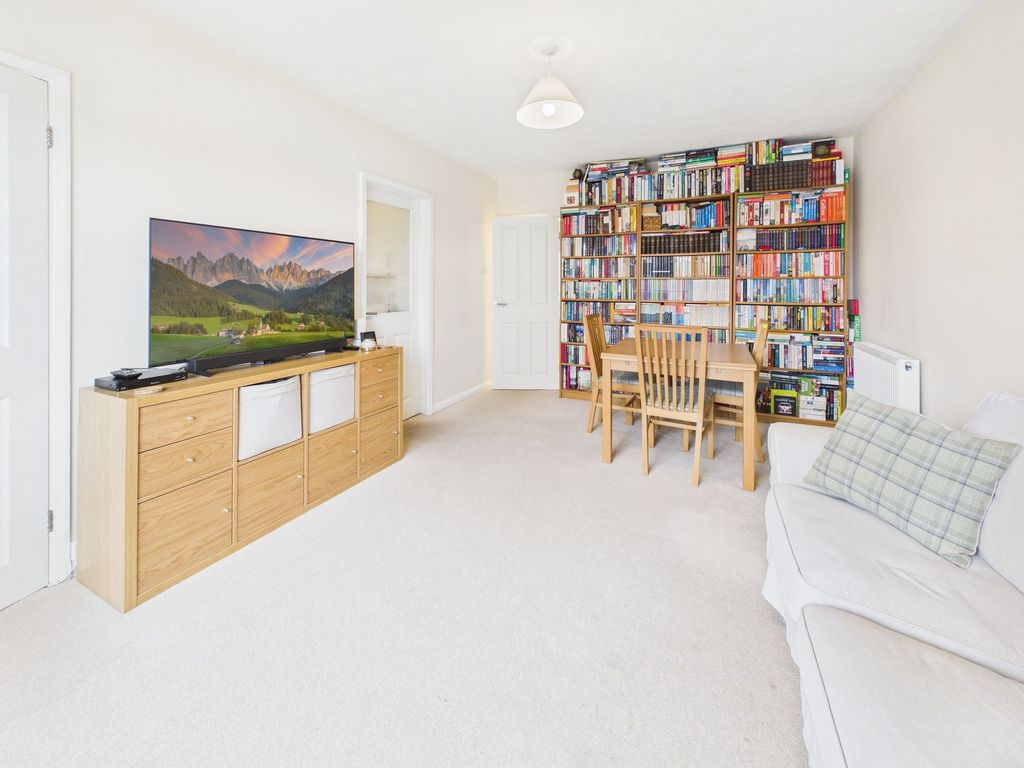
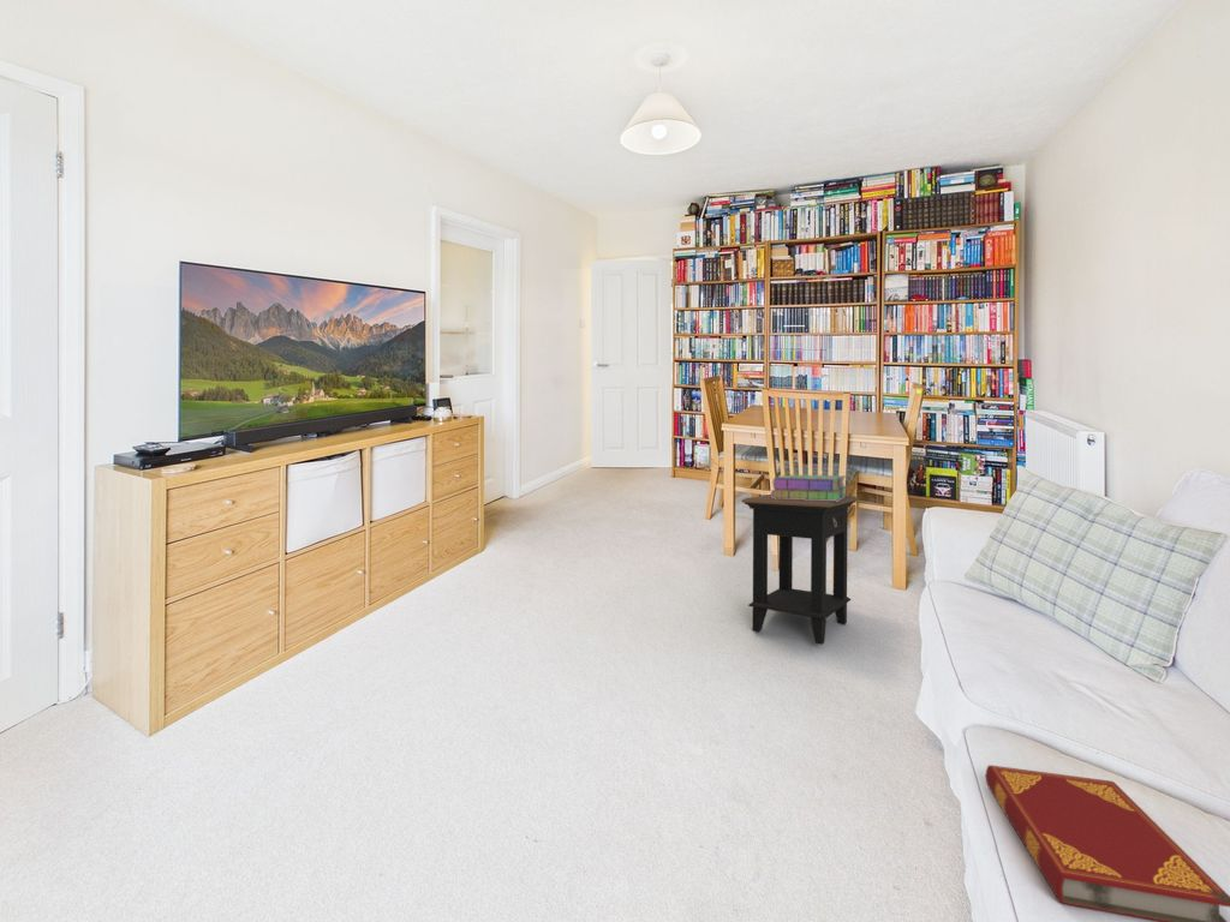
+ side table [741,493,860,646]
+ stack of books [770,474,848,502]
+ hardback book [985,765,1230,922]
